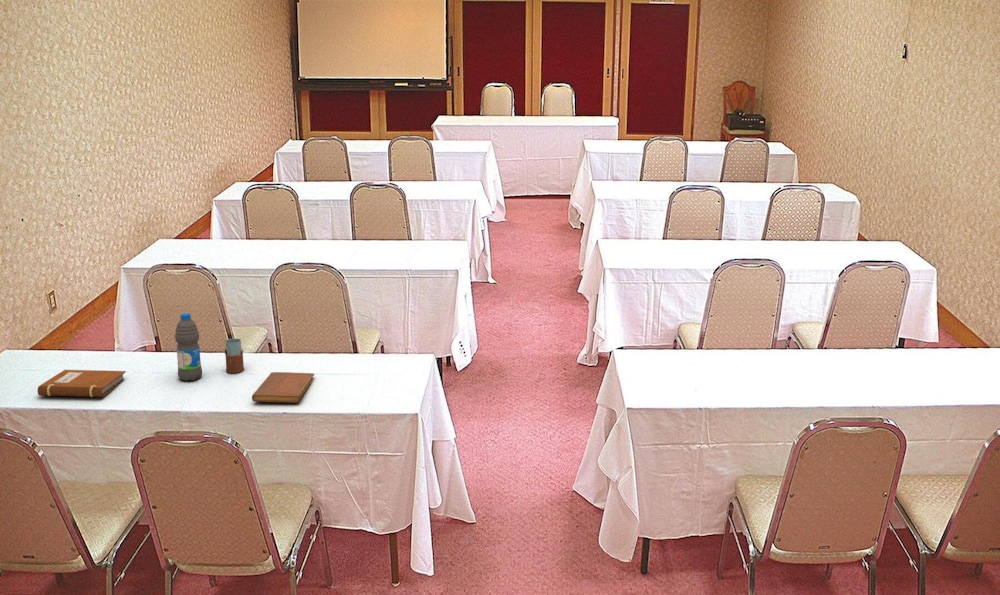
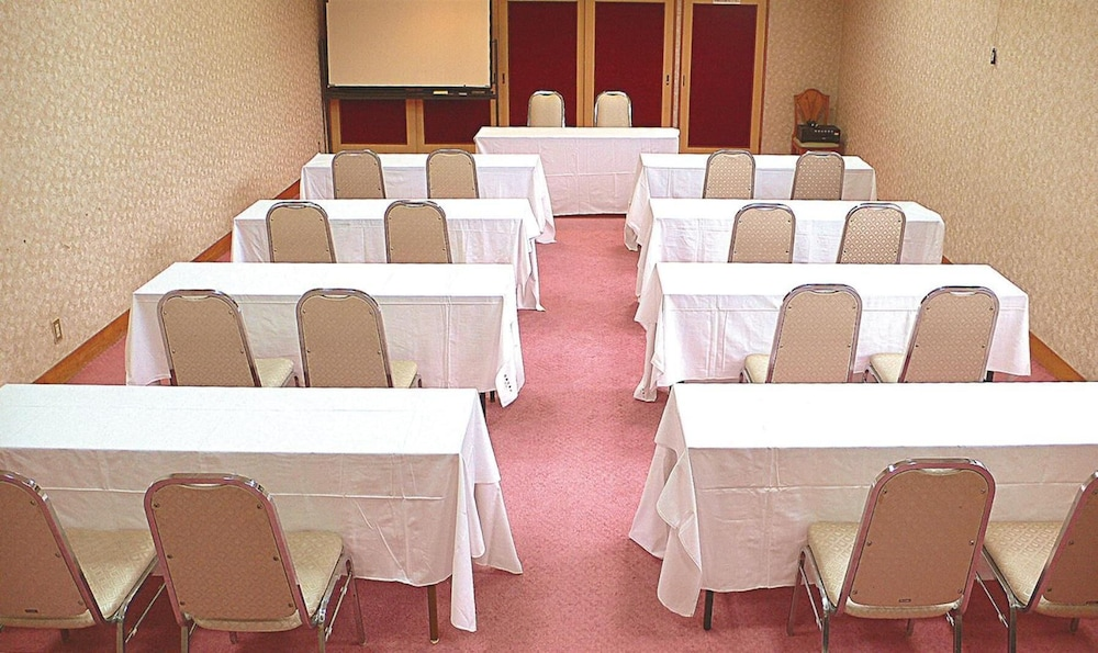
- notebook [37,369,127,398]
- notebook [251,371,315,404]
- water bottle [174,312,203,382]
- drinking glass [224,338,245,374]
